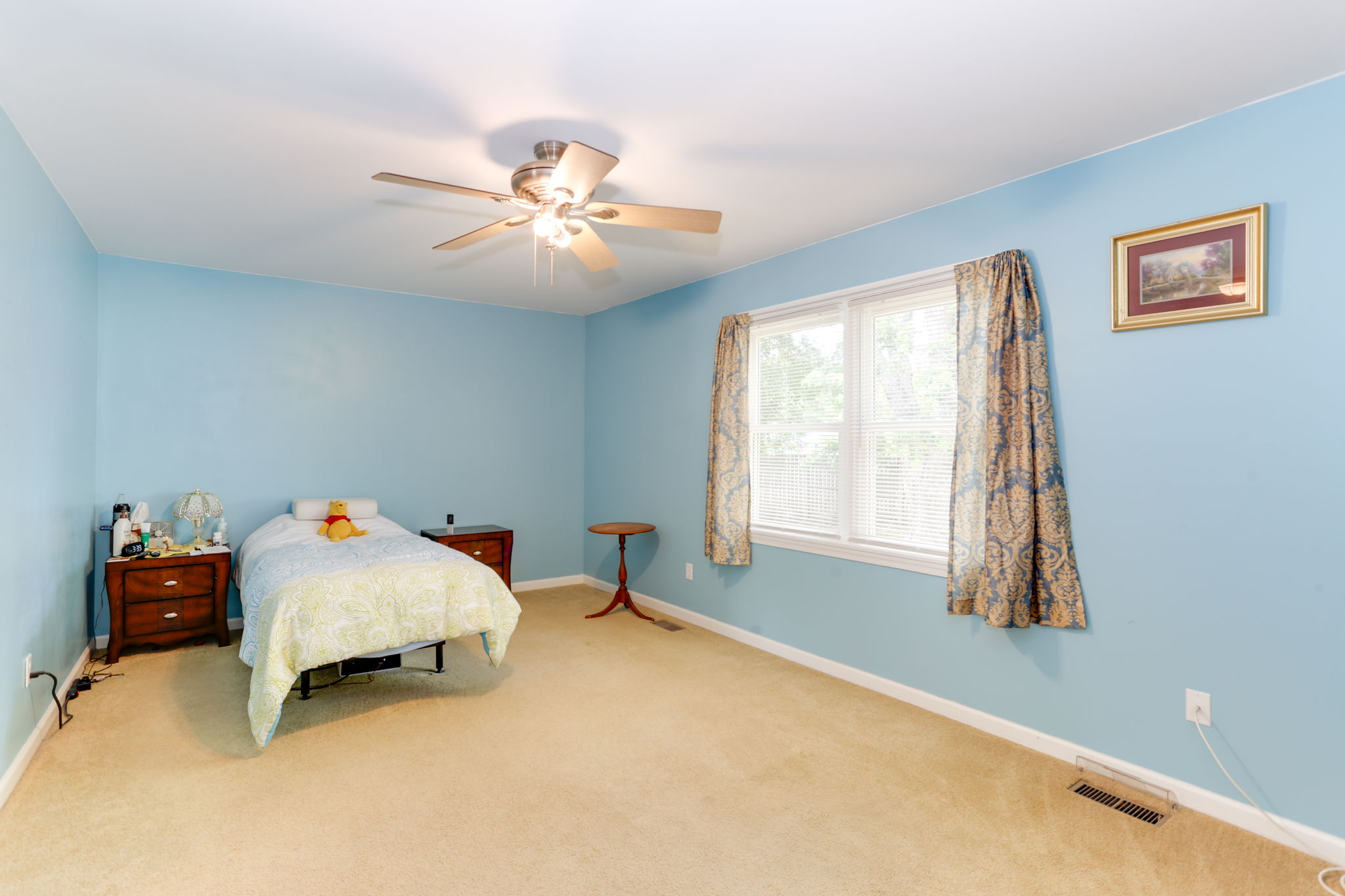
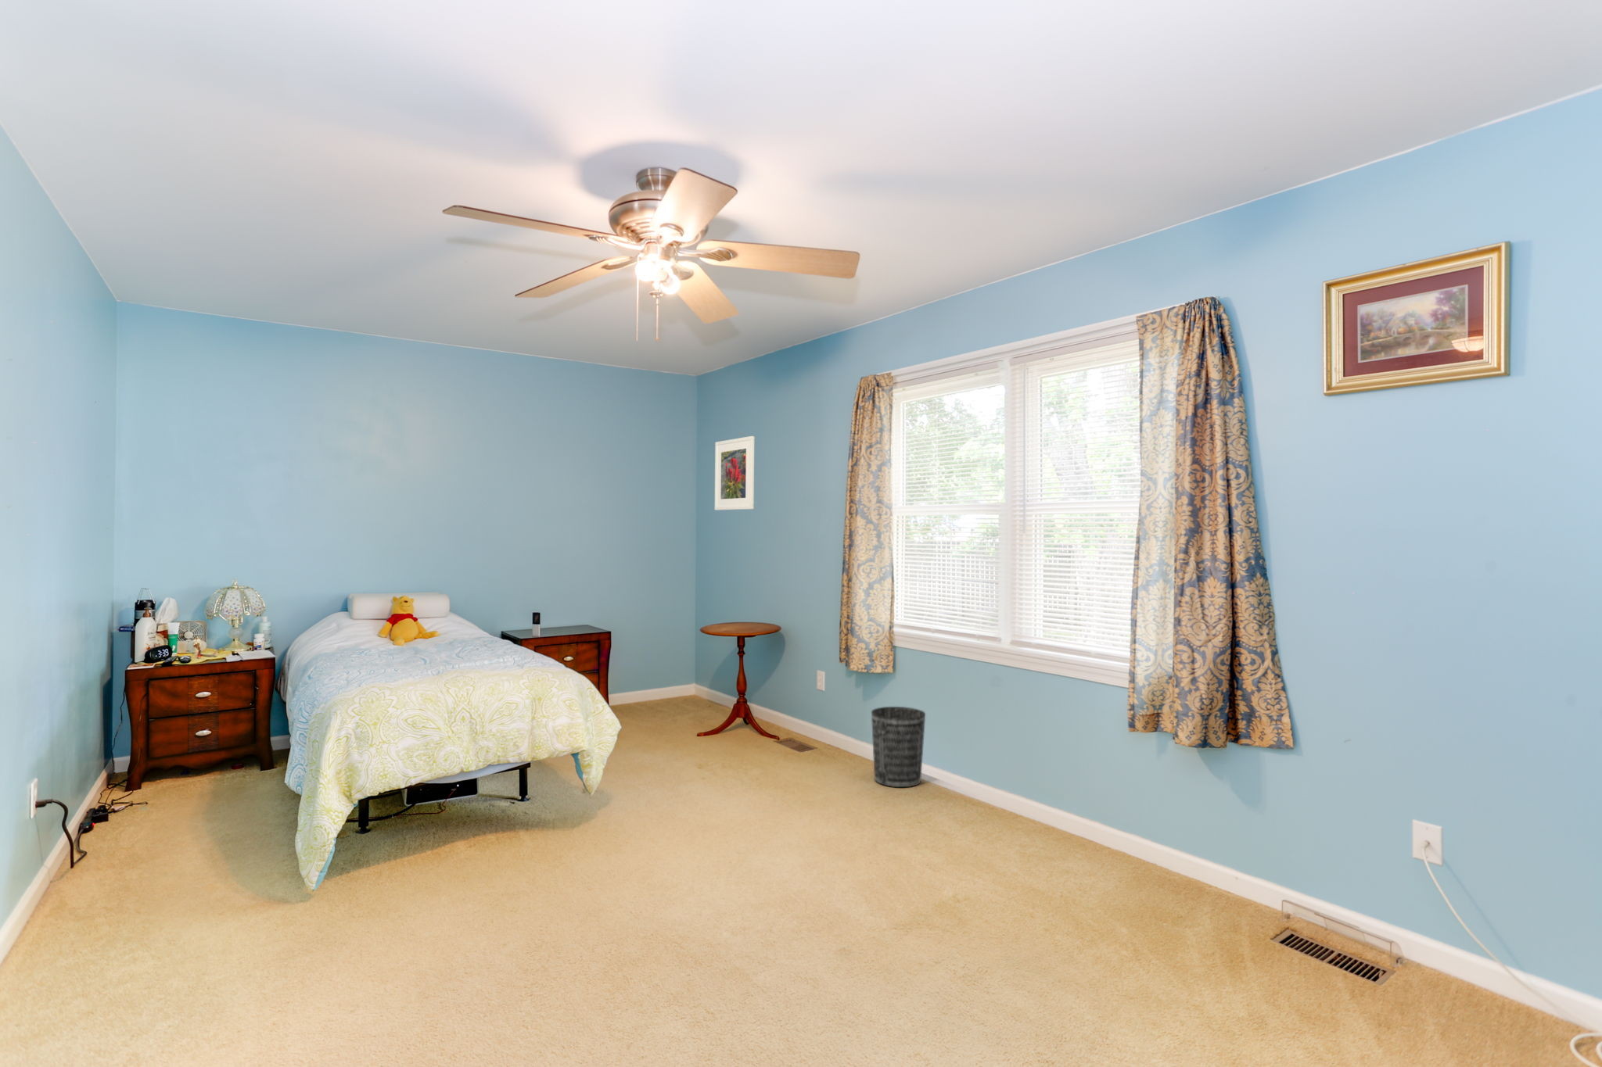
+ wastebasket [871,706,927,788]
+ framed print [715,436,755,511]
